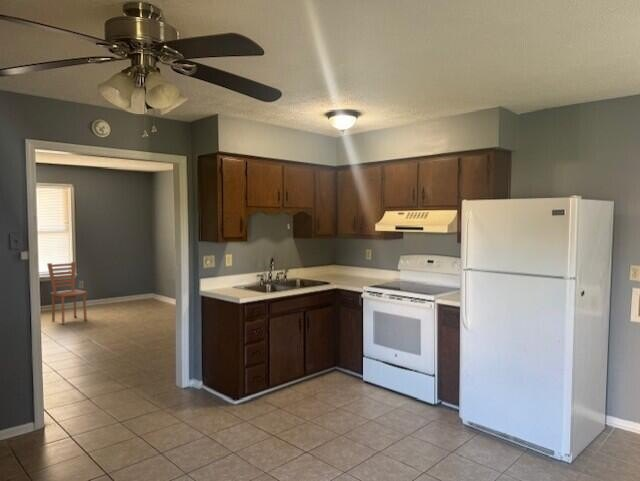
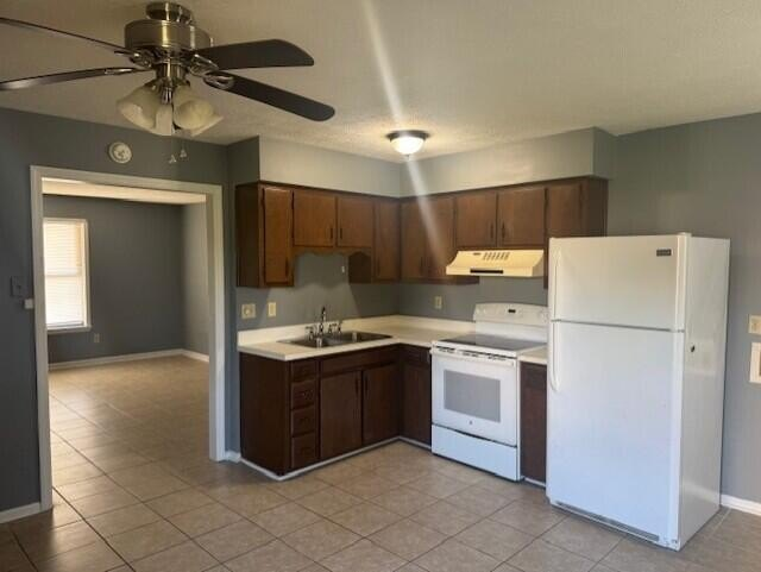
- dining chair [46,261,88,325]
